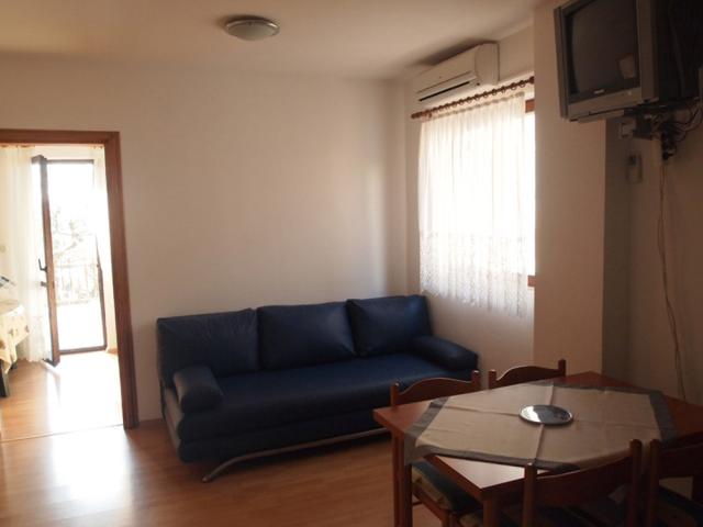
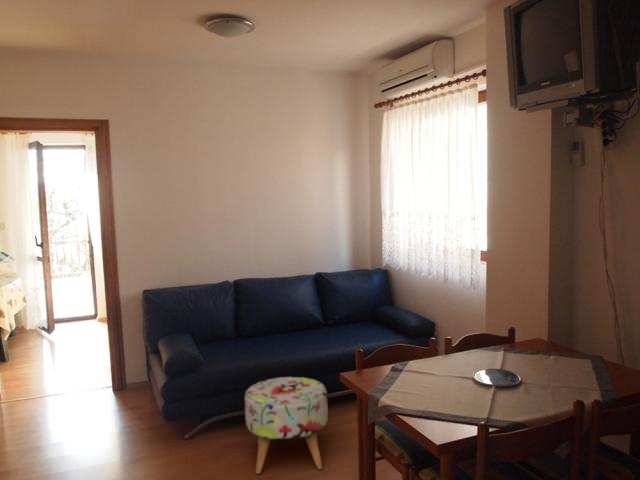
+ ottoman [244,376,329,475]
